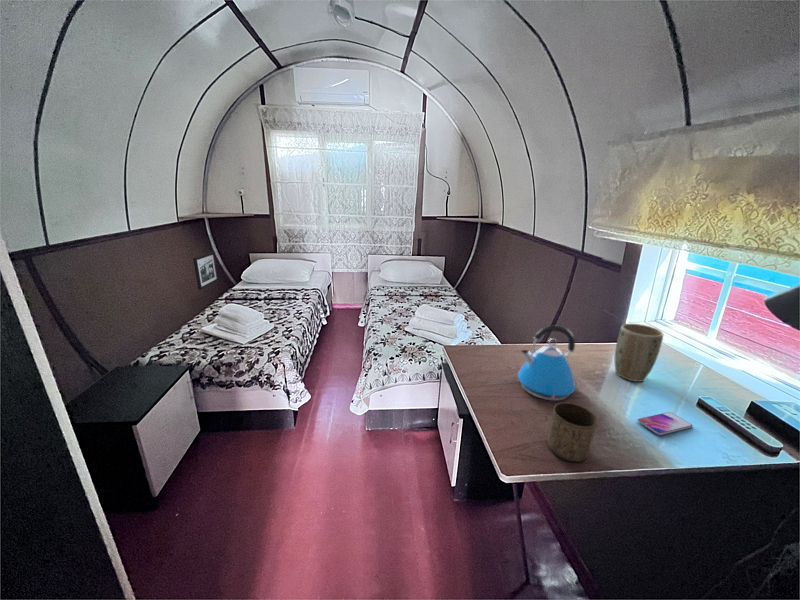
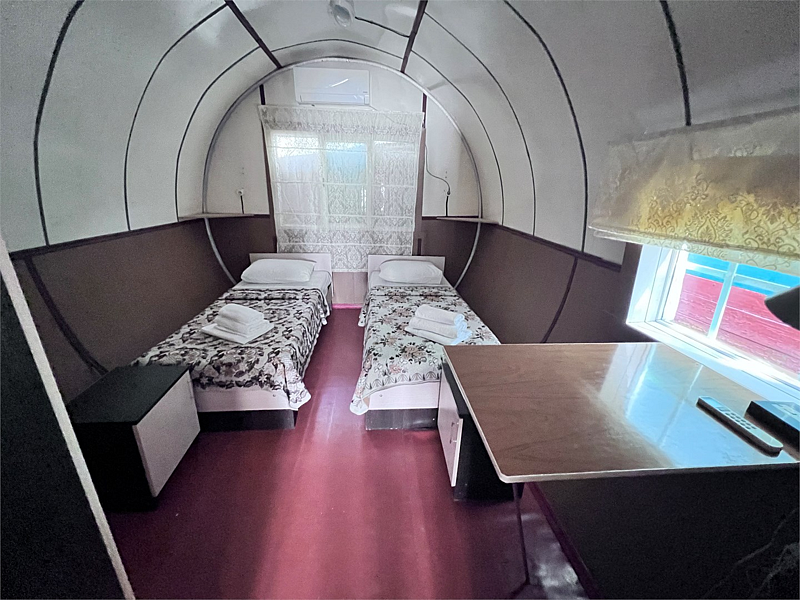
- smartphone [636,411,694,436]
- kettle [517,325,580,402]
- plant pot [614,323,664,383]
- picture frame [192,251,219,291]
- cup [546,401,599,463]
